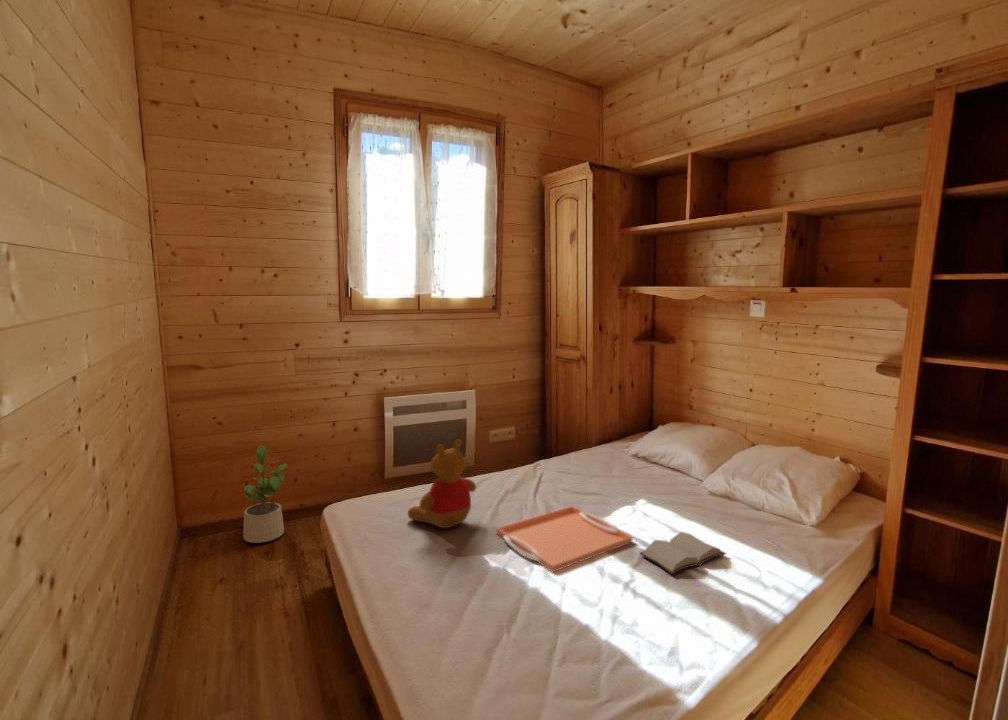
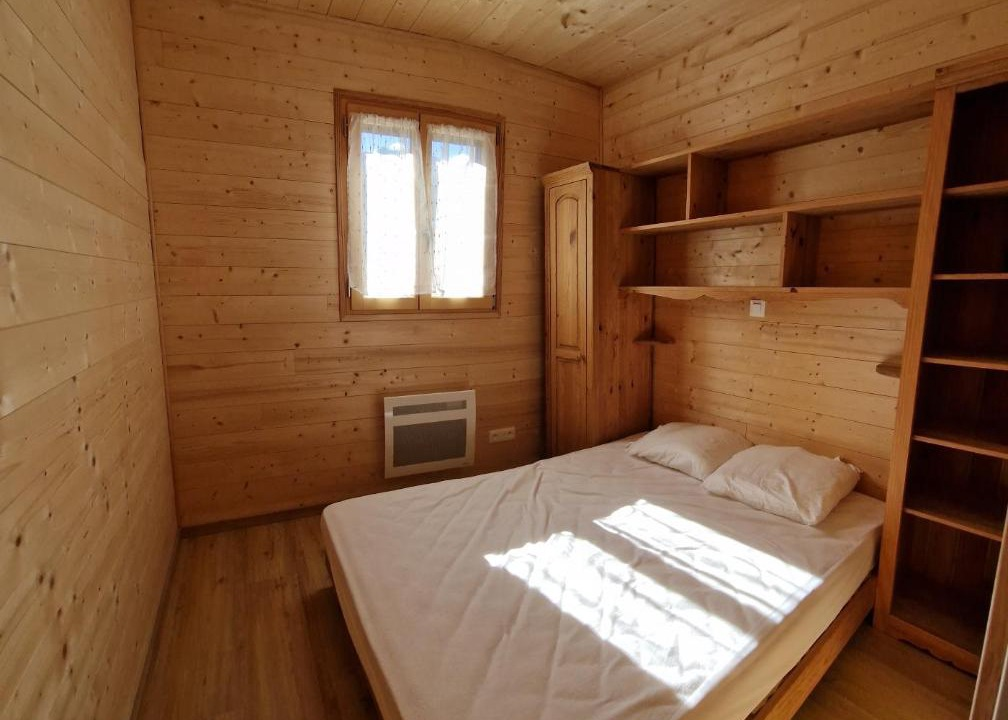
- potted plant [242,445,288,544]
- hardback book [639,531,727,575]
- serving tray [495,505,633,574]
- teddy bear [407,438,477,529]
